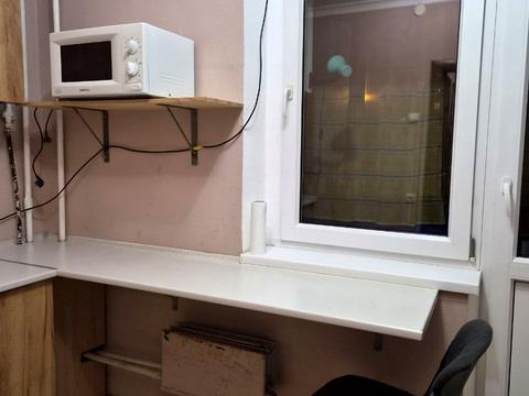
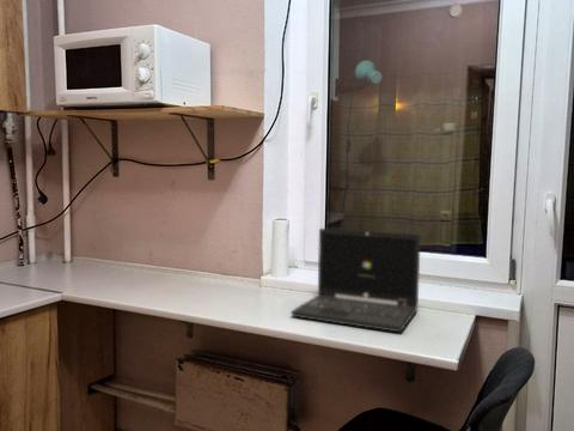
+ laptop [289,227,422,334]
